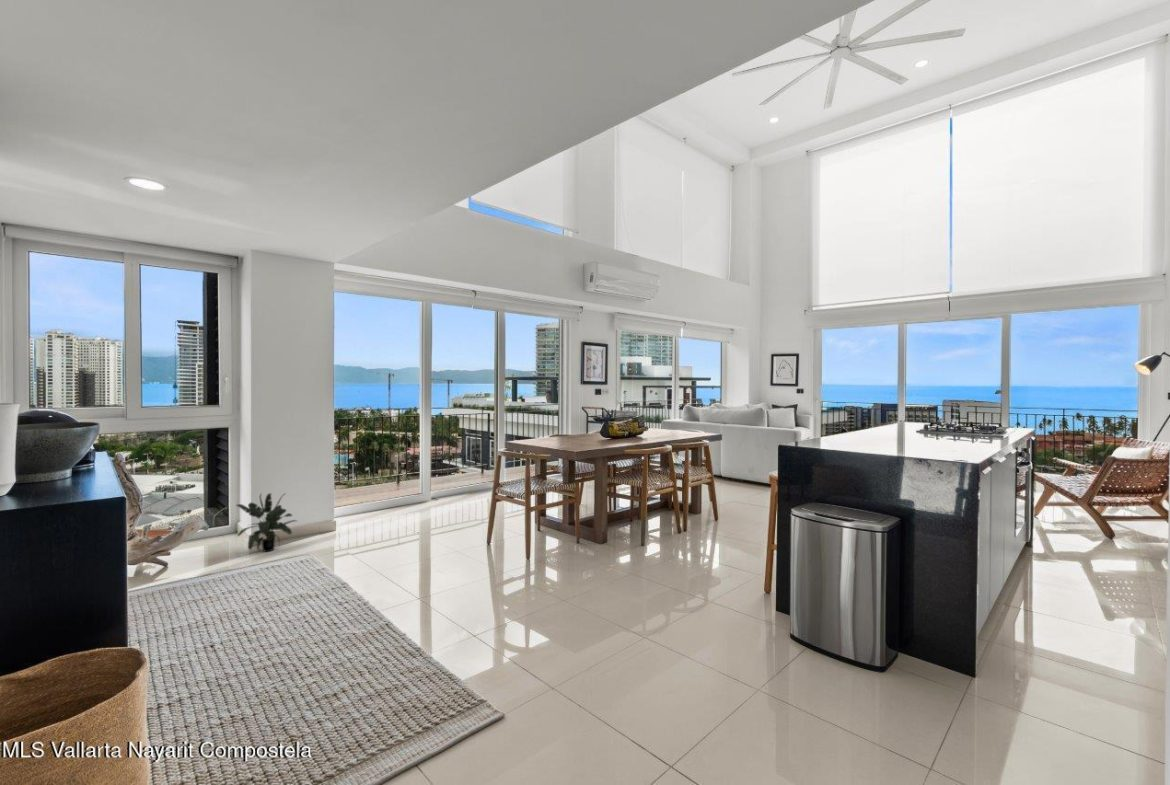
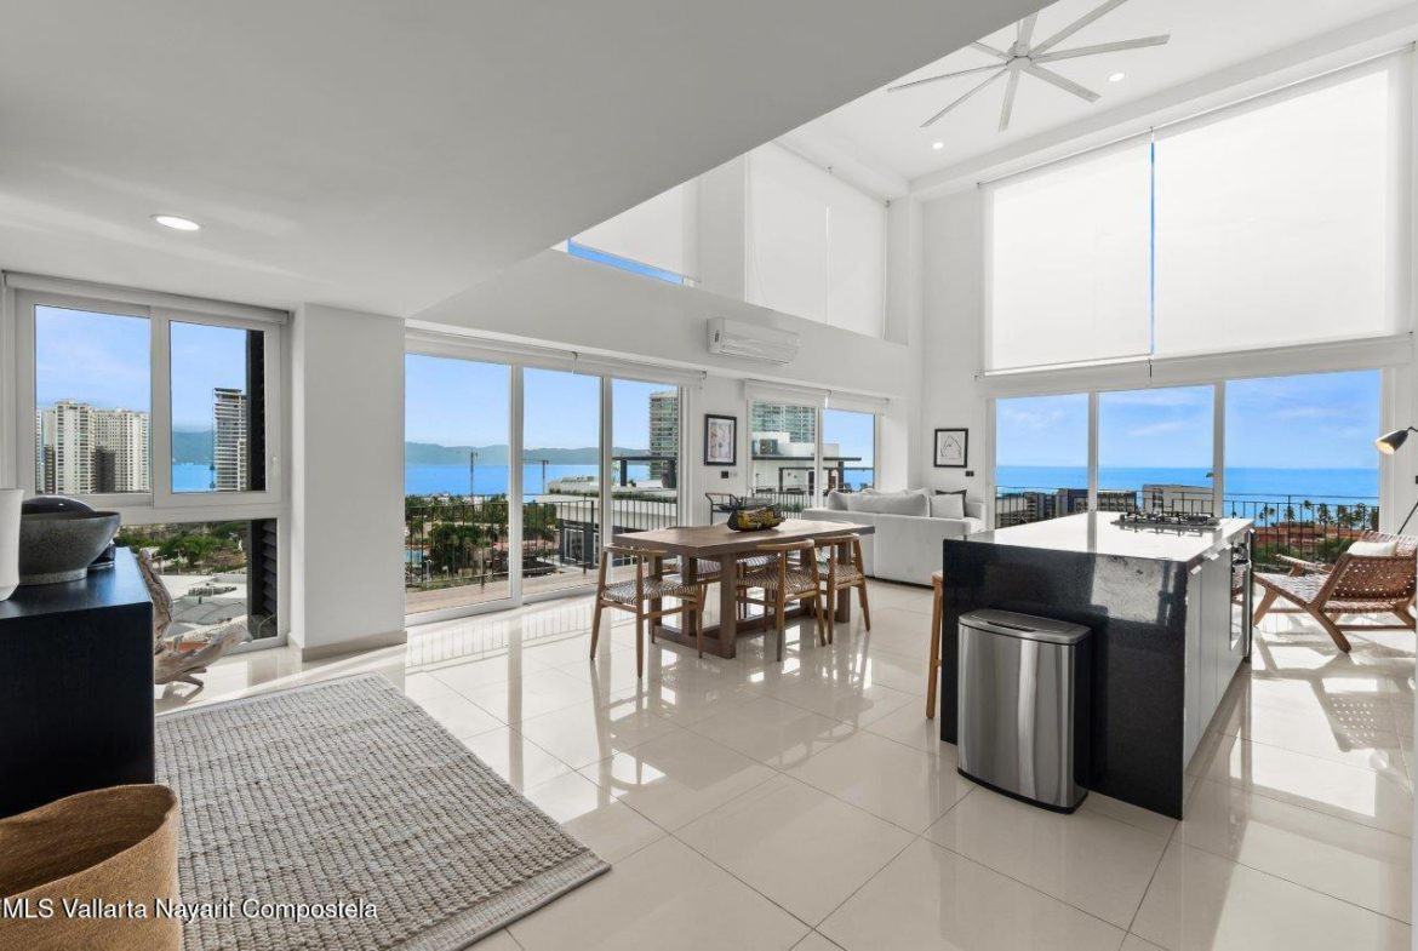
- potted plant [236,492,298,553]
